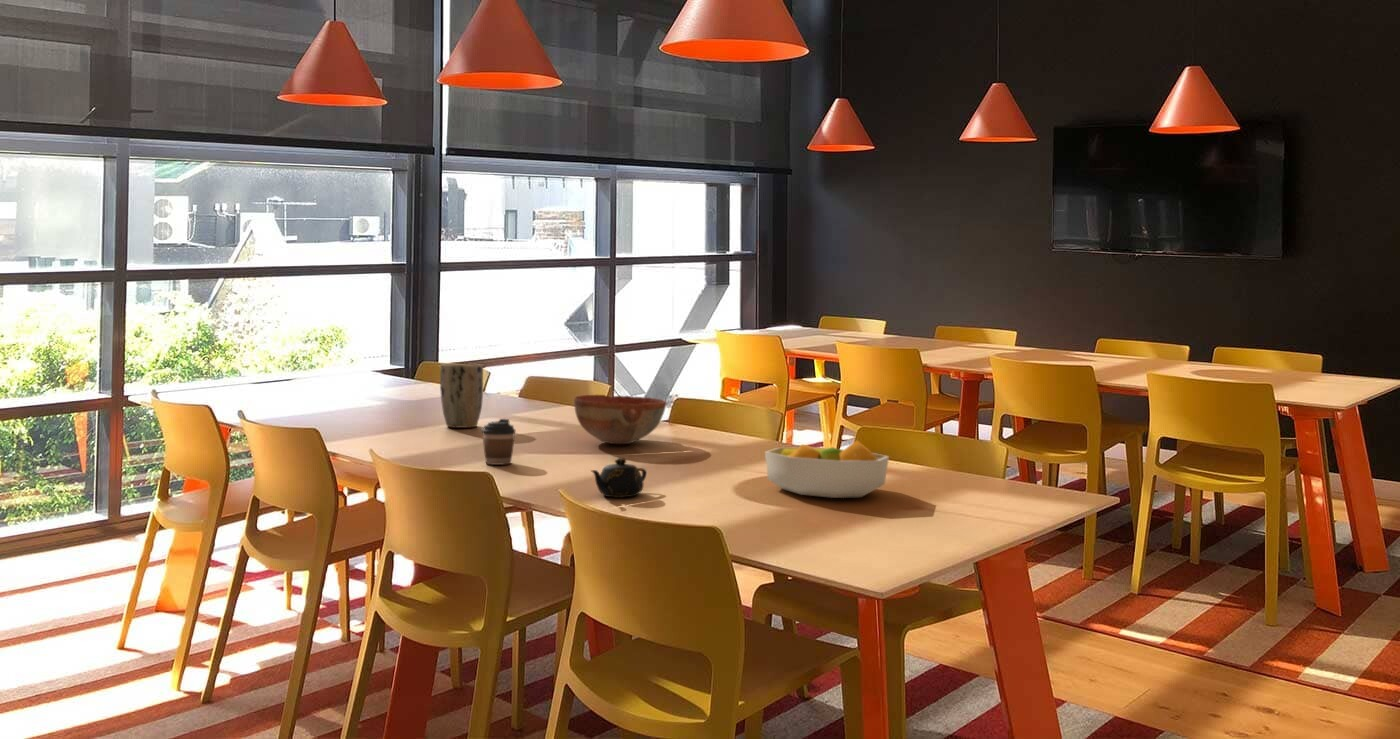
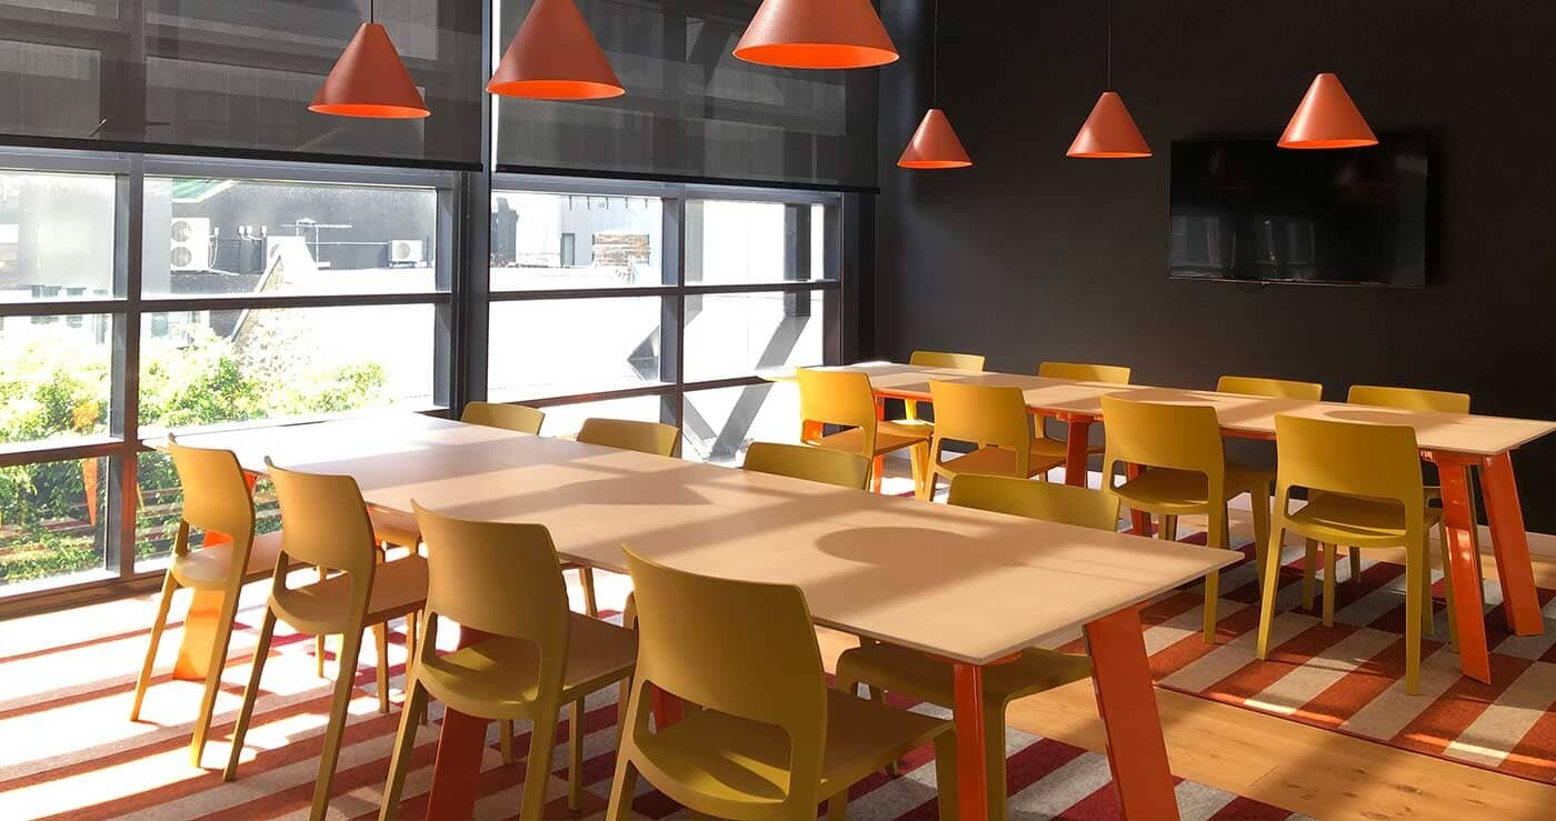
- coffee cup [481,418,517,466]
- fruit bowl [764,439,890,499]
- bowl [573,394,668,445]
- plant pot [439,363,484,429]
- teapot [589,457,647,498]
